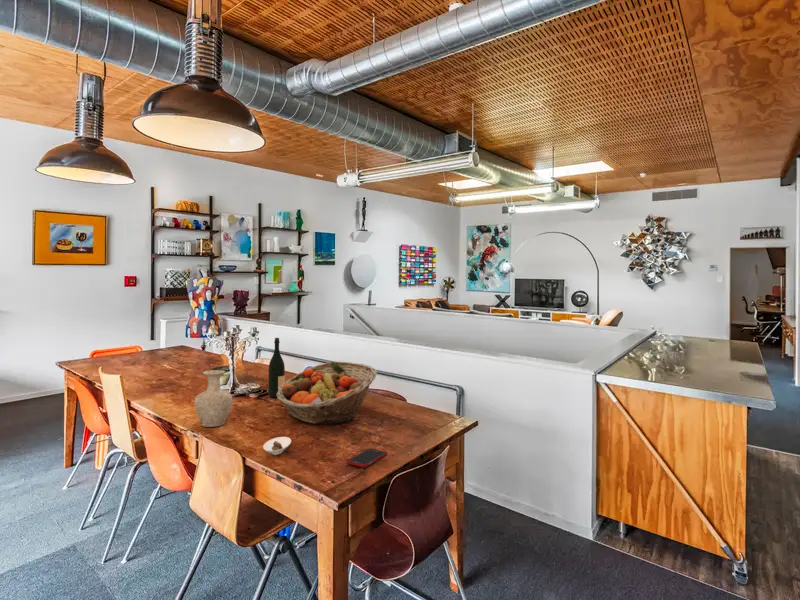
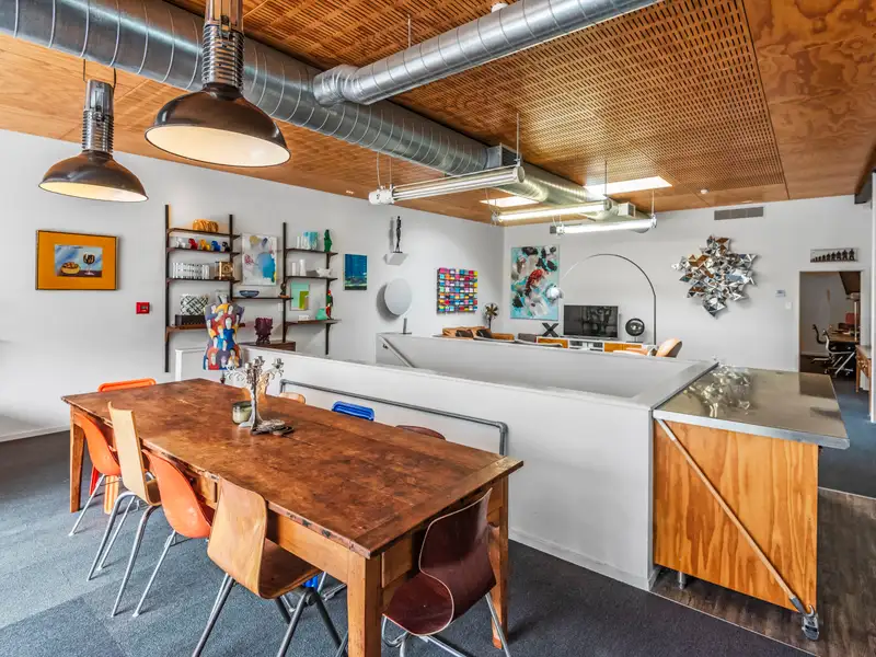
- cell phone [346,447,388,468]
- saucer [262,436,292,456]
- wine bottle [268,337,286,398]
- vase [193,369,233,428]
- fruit basket [276,361,378,425]
